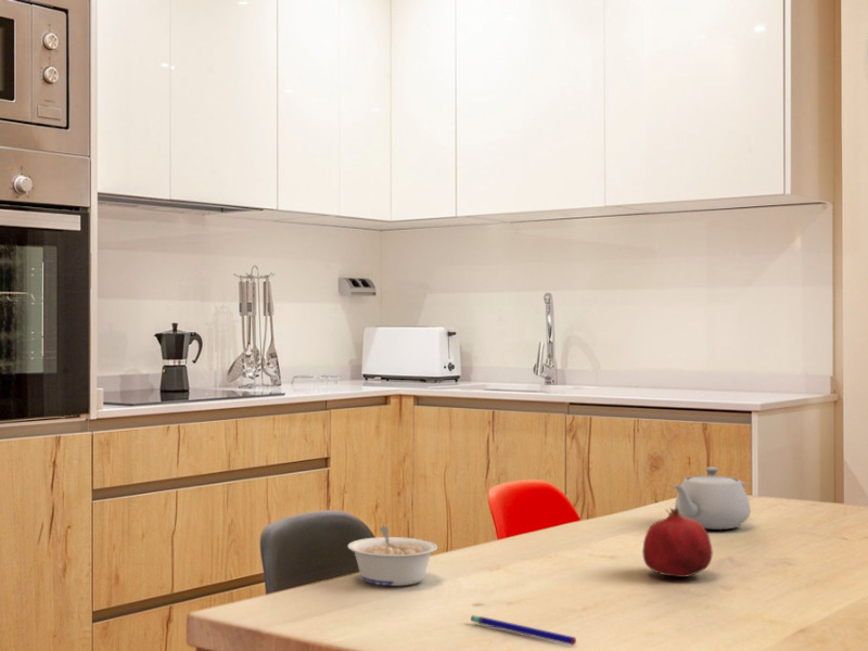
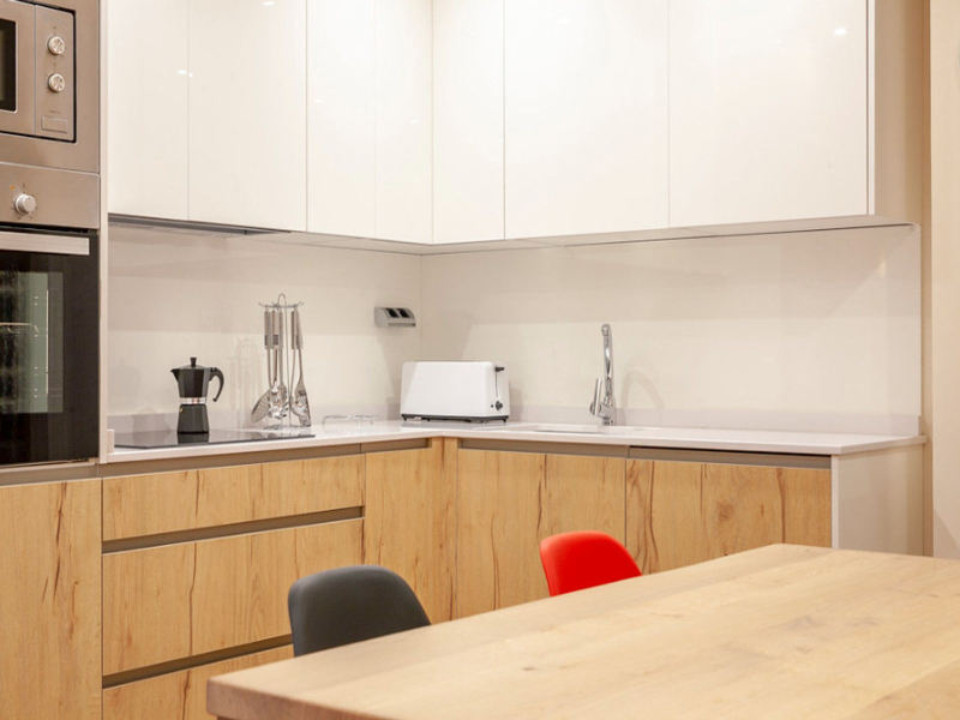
- legume [346,525,438,587]
- pen [470,614,577,647]
- fruit [641,507,714,578]
- teapot [673,467,752,531]
